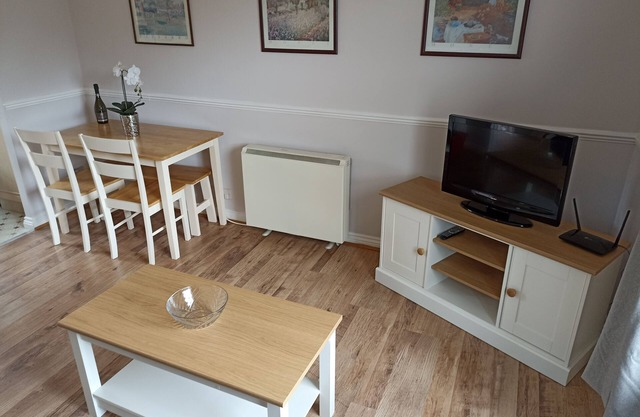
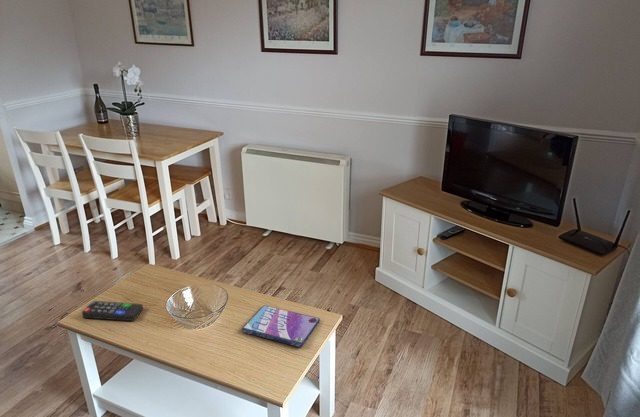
+ video game case [241,304,321,348]
+ remote control [81,300,144,322]
